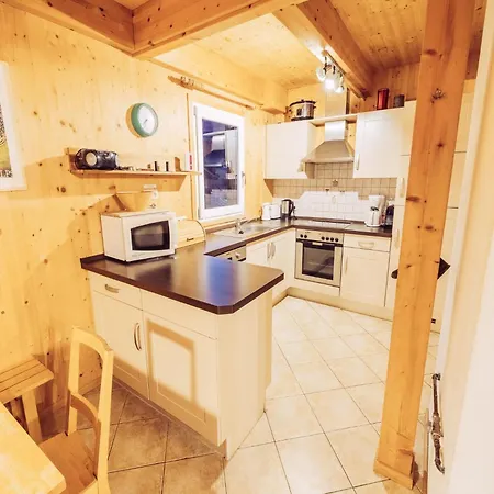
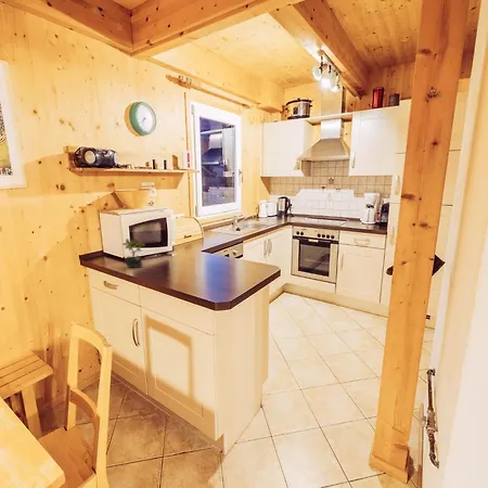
+ succulent plant [121,237,145,269]
